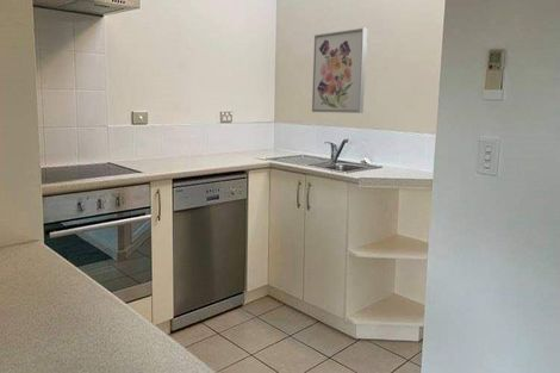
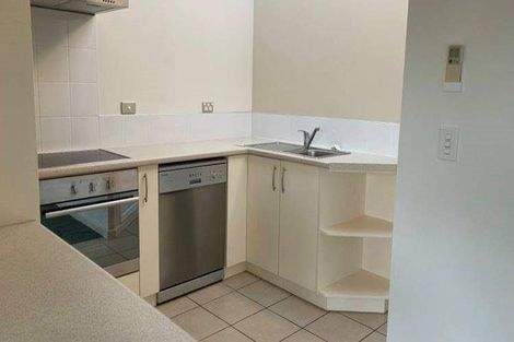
- wall art [311,27,368,114]
